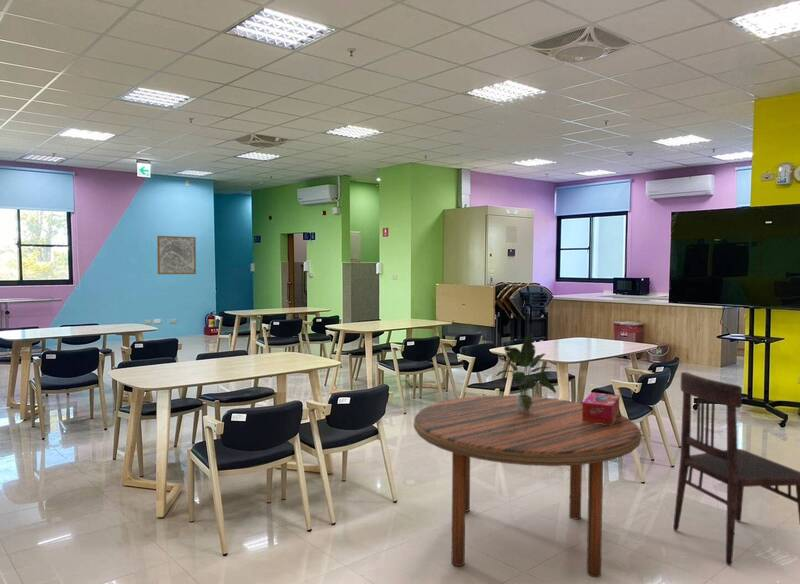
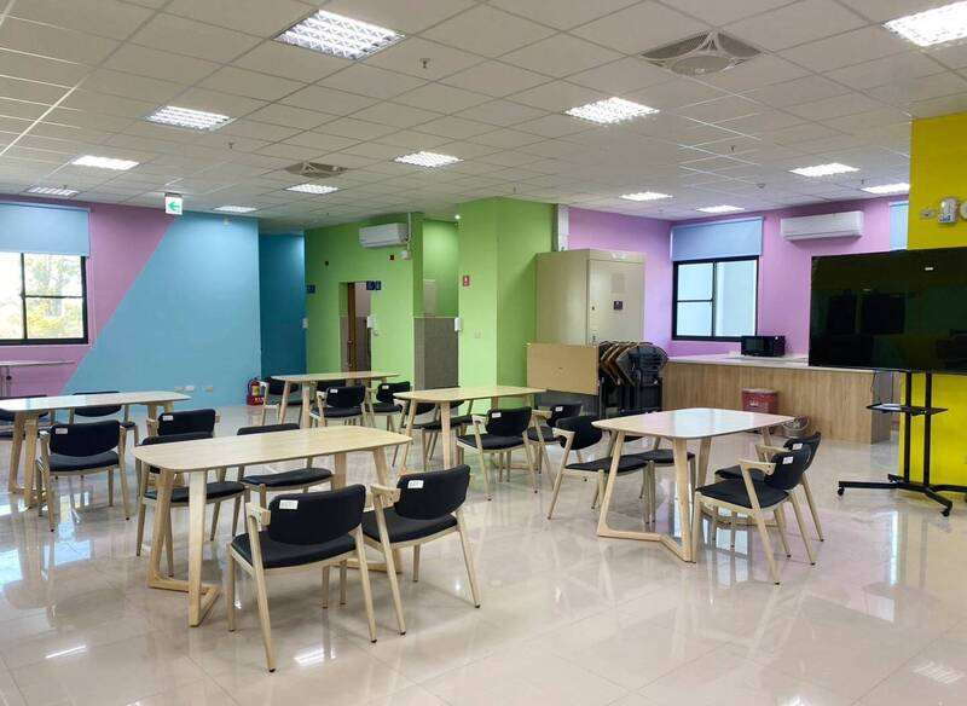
- potted plant [492,333,557,413]
- wall art [156,235,197,275]
- tissue box [581,392,621,425]
- dining chair [672,371,800,566]
- dining table [413,394,643,578]
